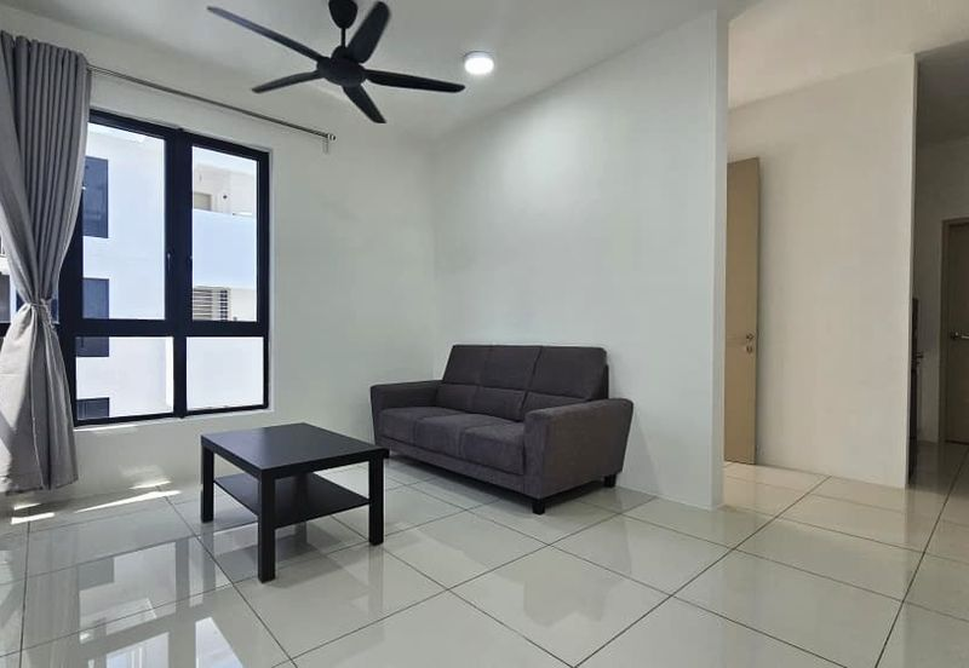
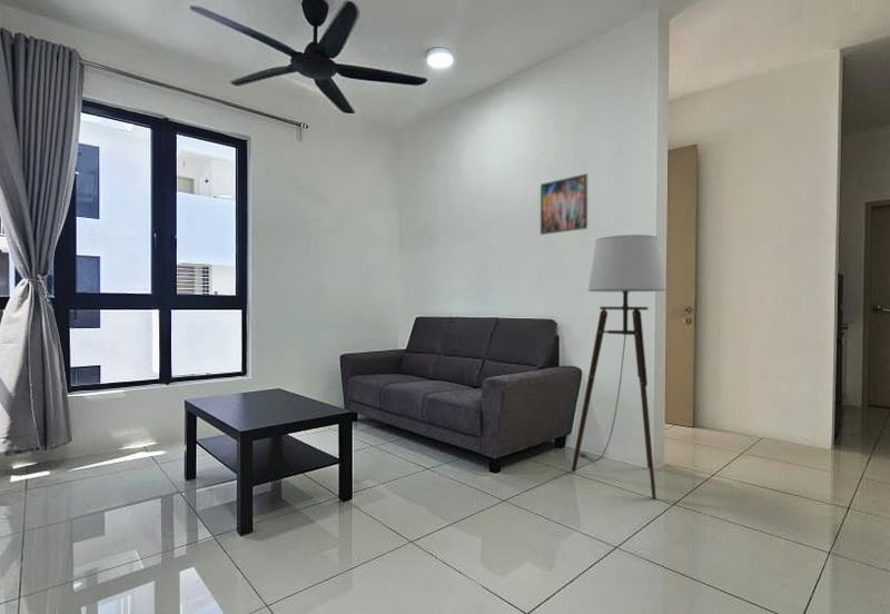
+ floor lamp [571,234,668,501]
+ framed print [540,172,589,236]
